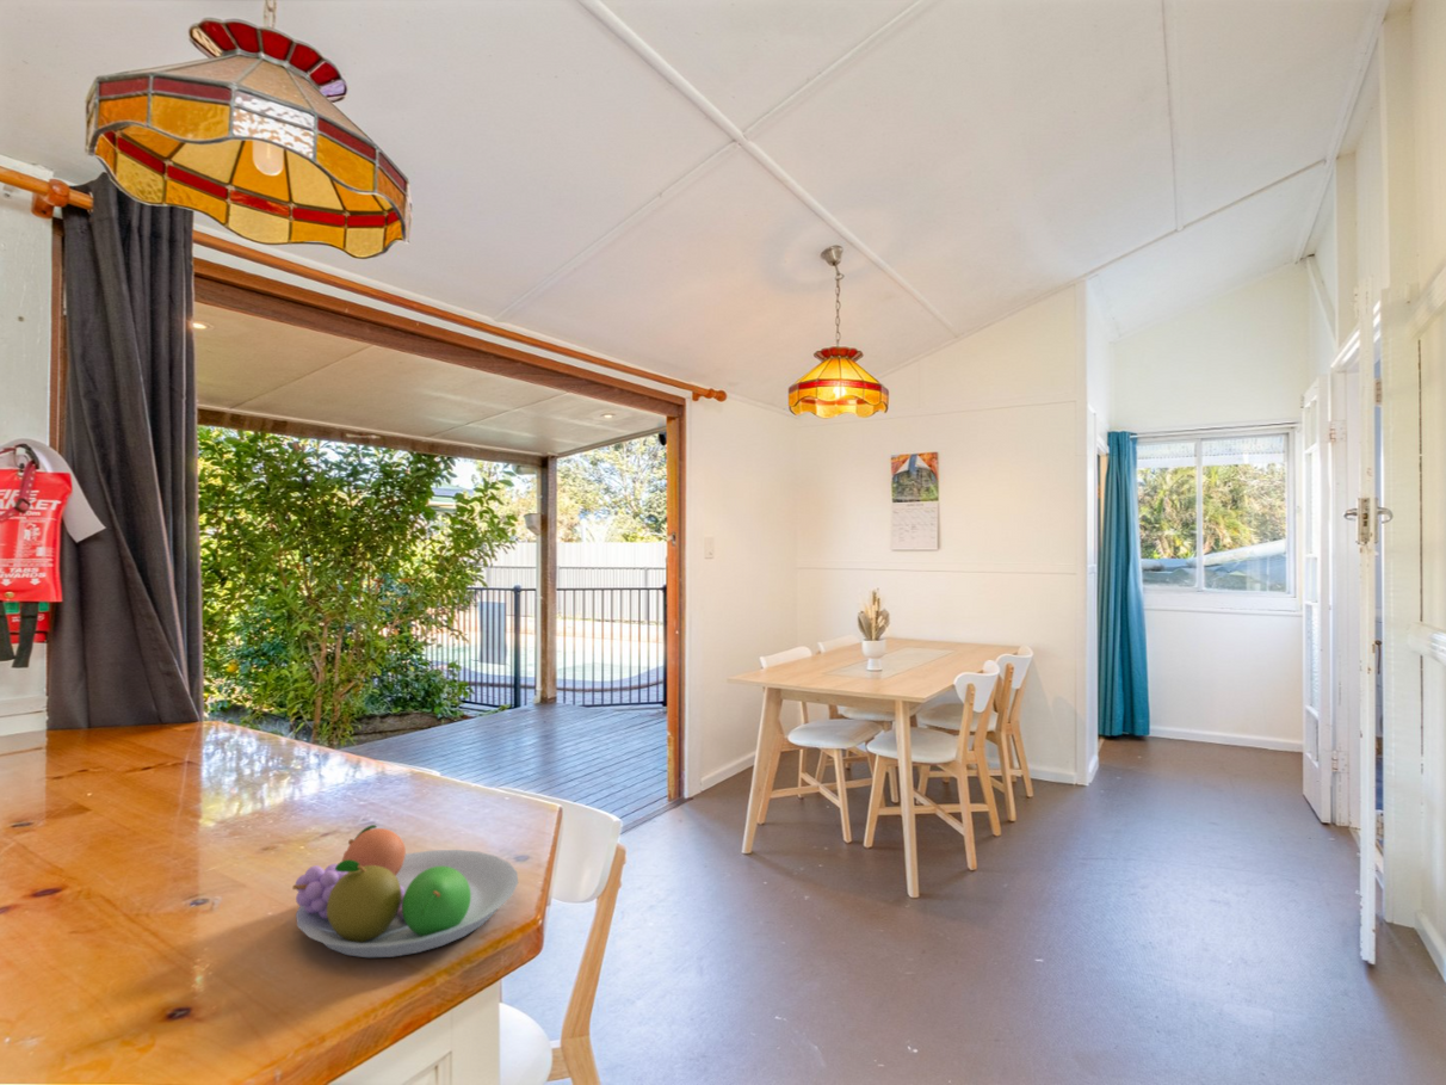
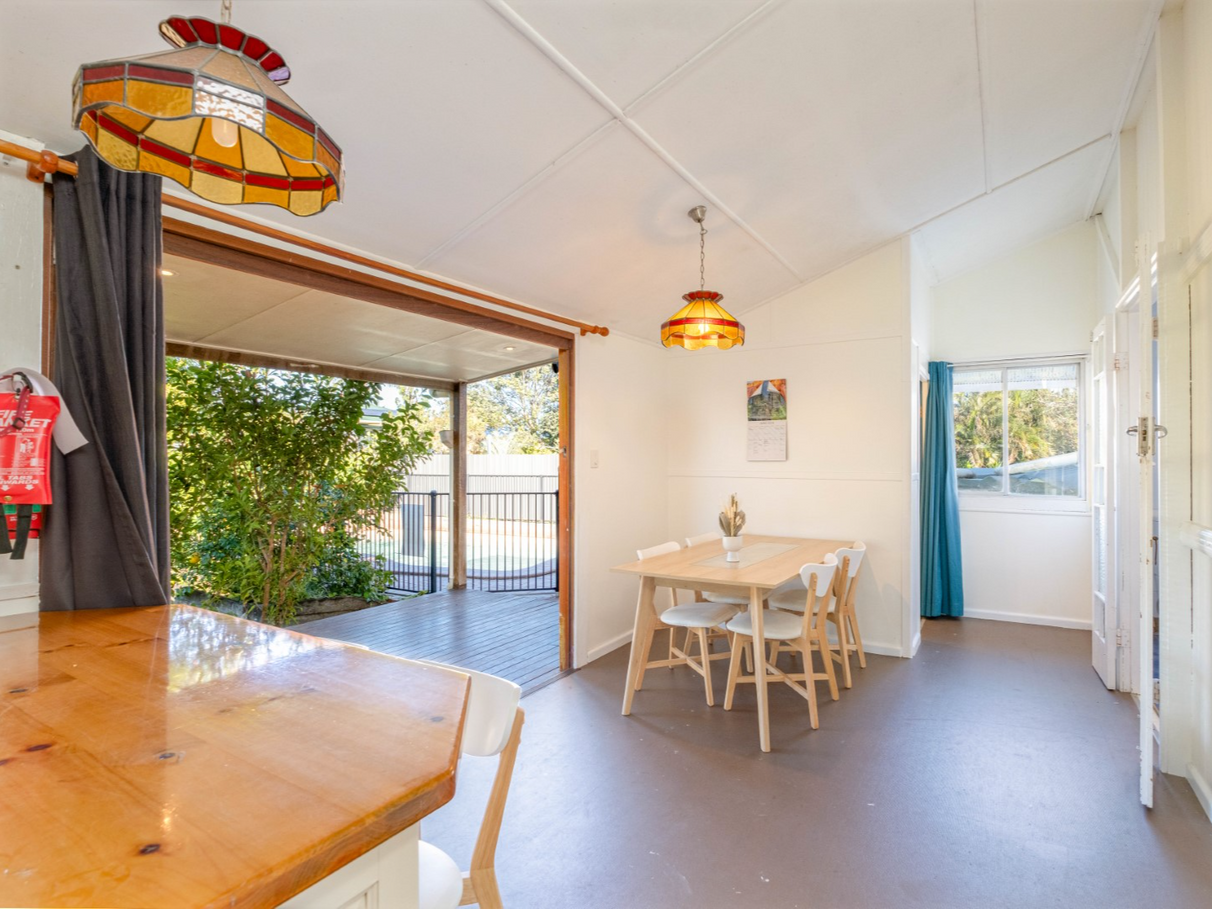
- fruit bowl [291,824,519,958]
